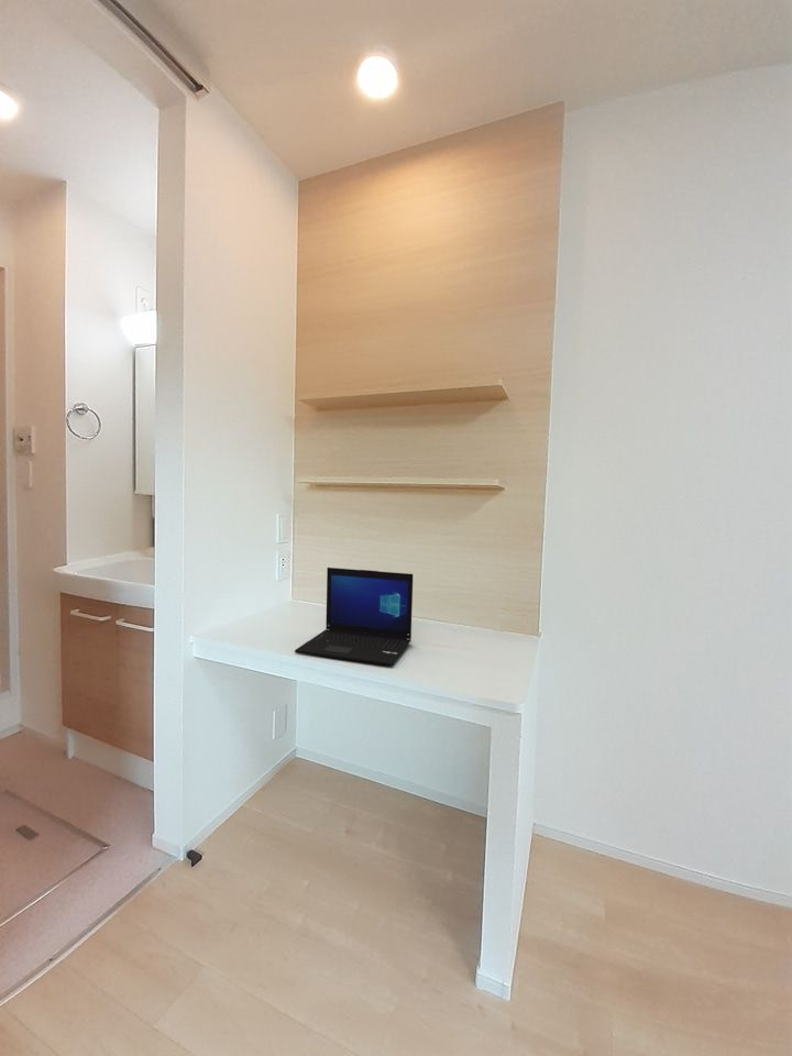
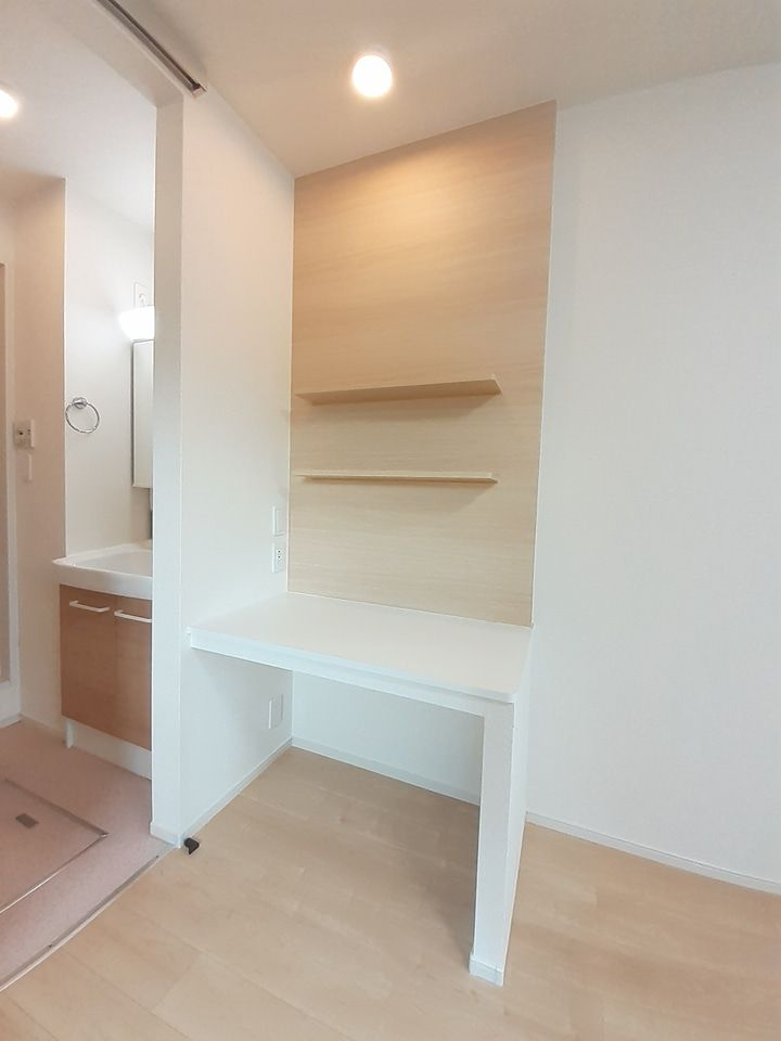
- laptop [294,566,414,667]
